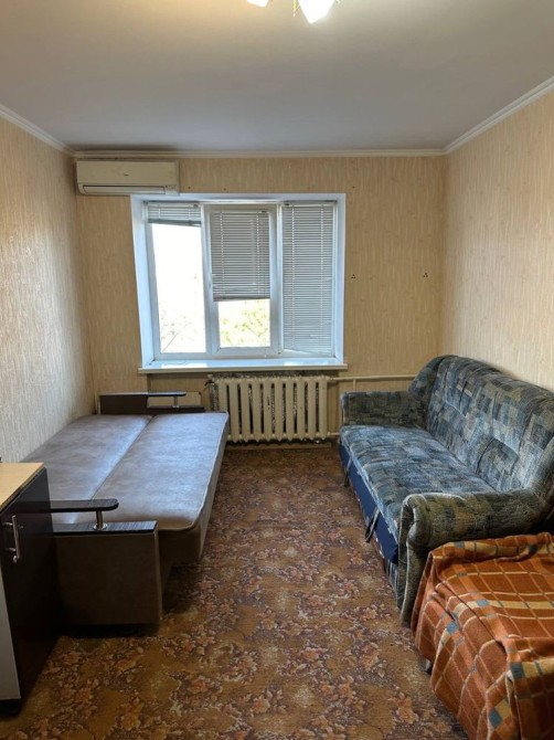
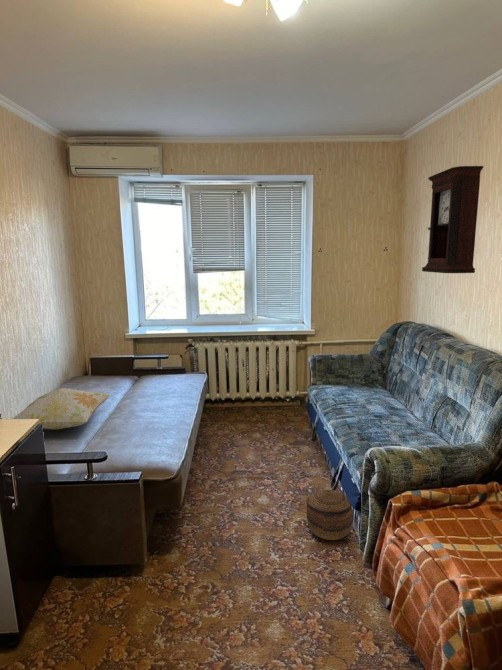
+ basket [305,488,354,541]
+ pendulum clock [421,165,484,274]
+ decorative pillow [12,387,112,430]
